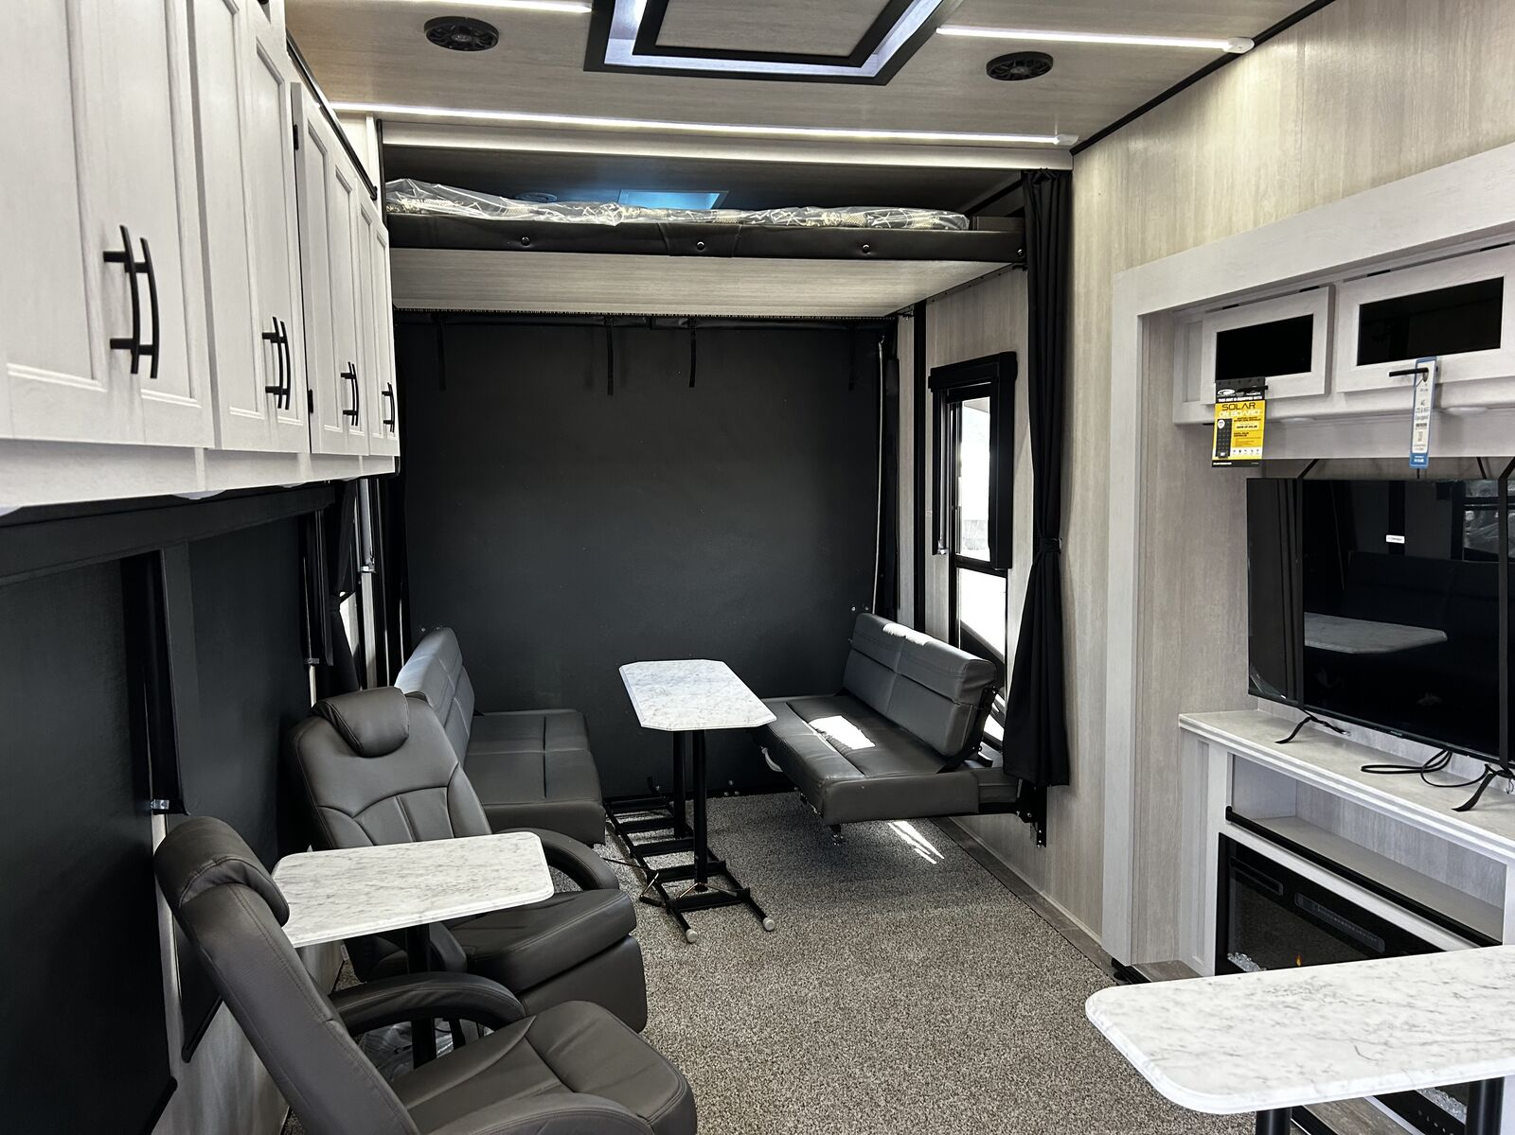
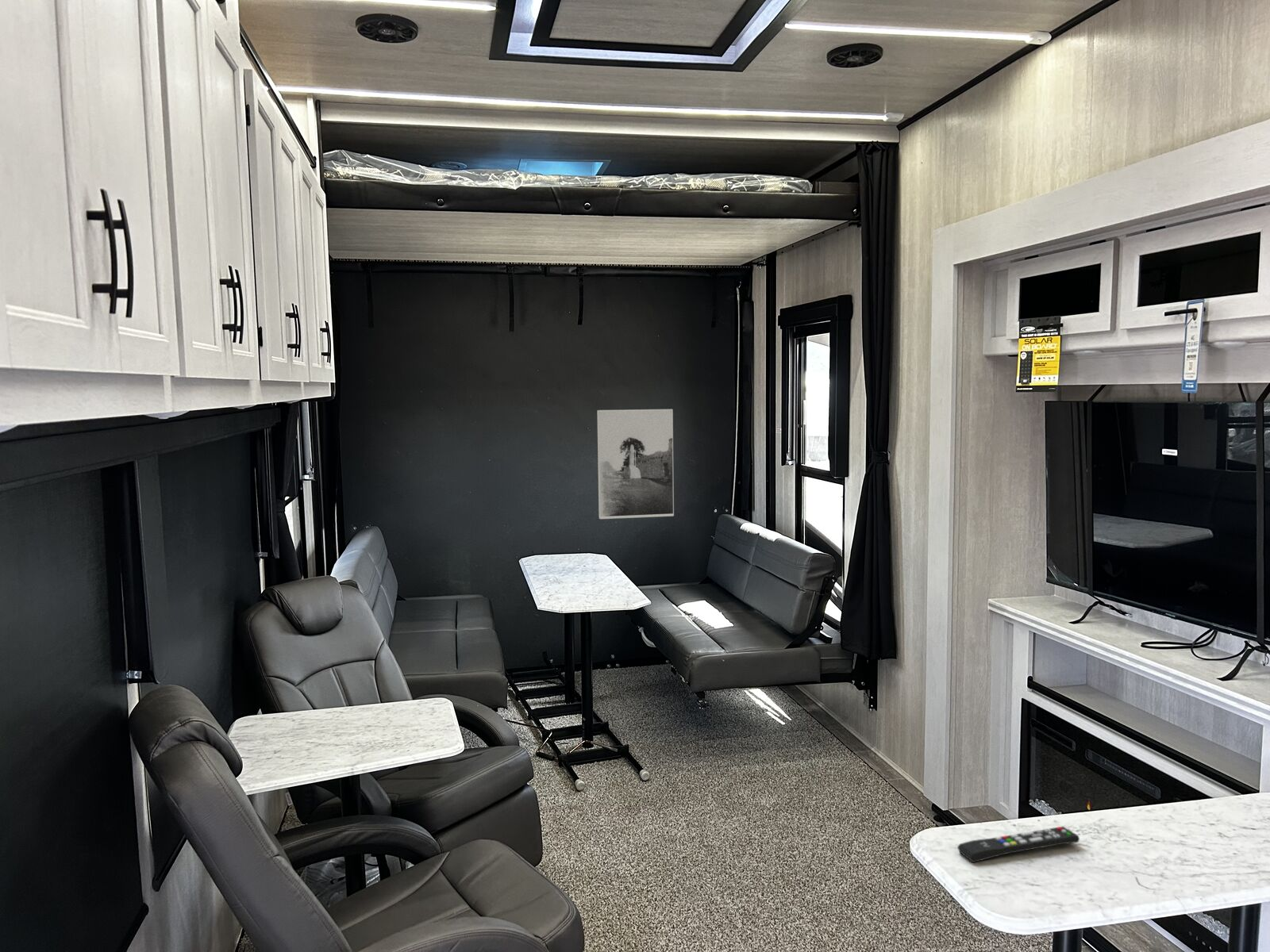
+ remote control [956,826,1080,863]
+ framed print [596,409,675,520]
